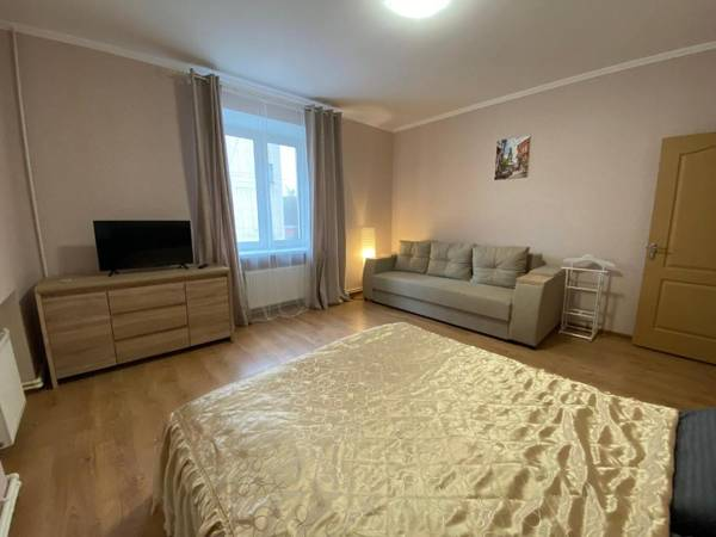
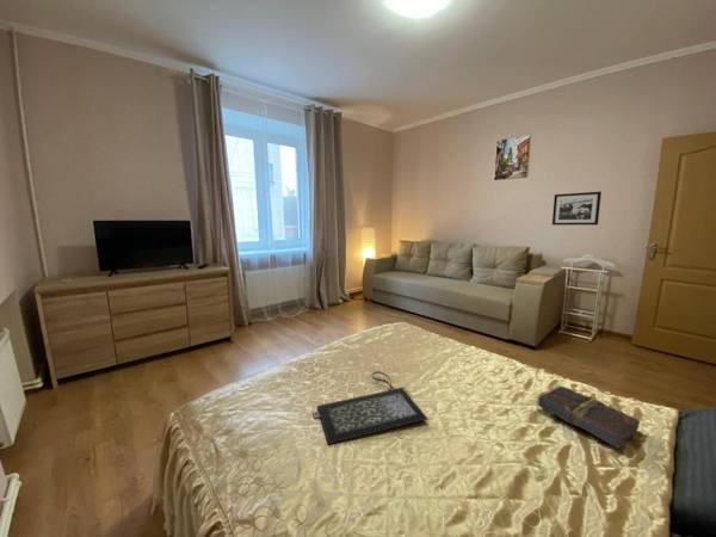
+ picture frame [551,191,603,227]
+ clutch bag [311,370,428,445]
+ book [535,384,641,450]
